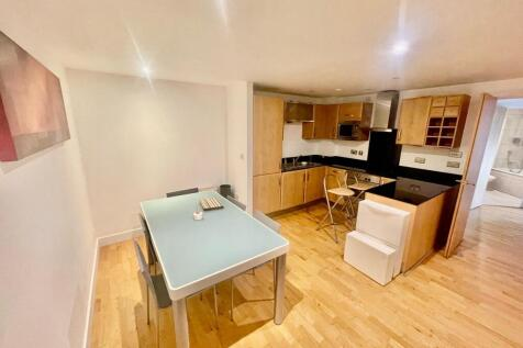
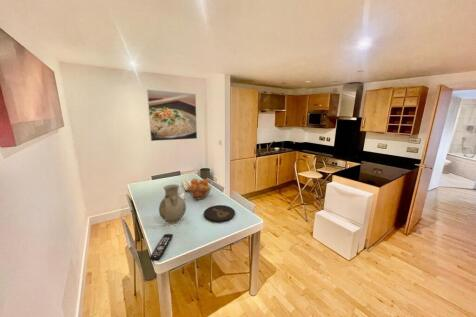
+ remote control [149,233,174,262]
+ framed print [146,89,198,142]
+ vase [158,184,187,225]
+ fruit basket [185,178,213,200]
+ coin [203,204,236,223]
